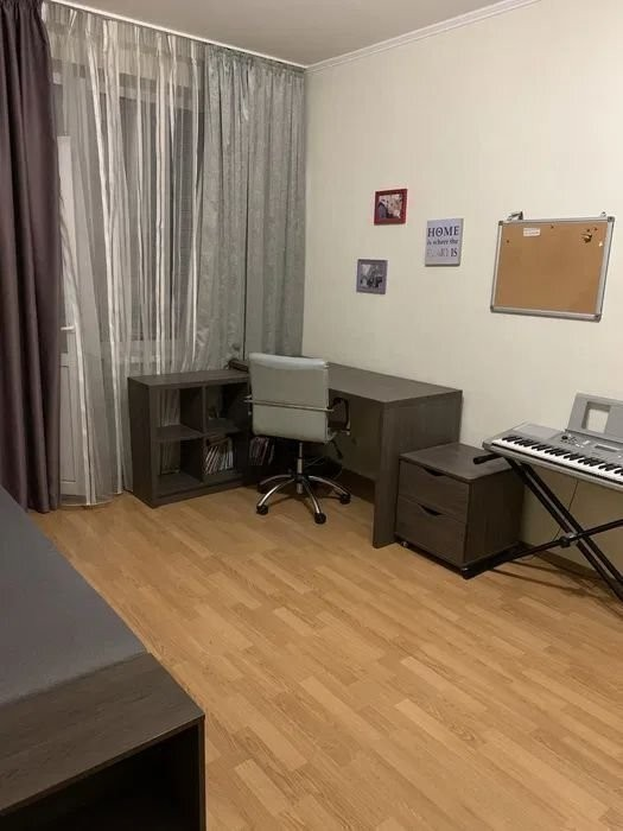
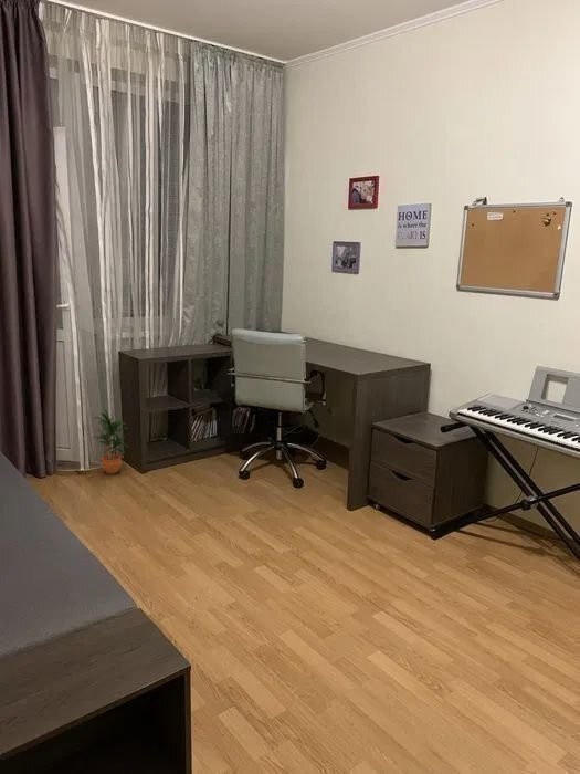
+ potted plant [93,408,129,475]
